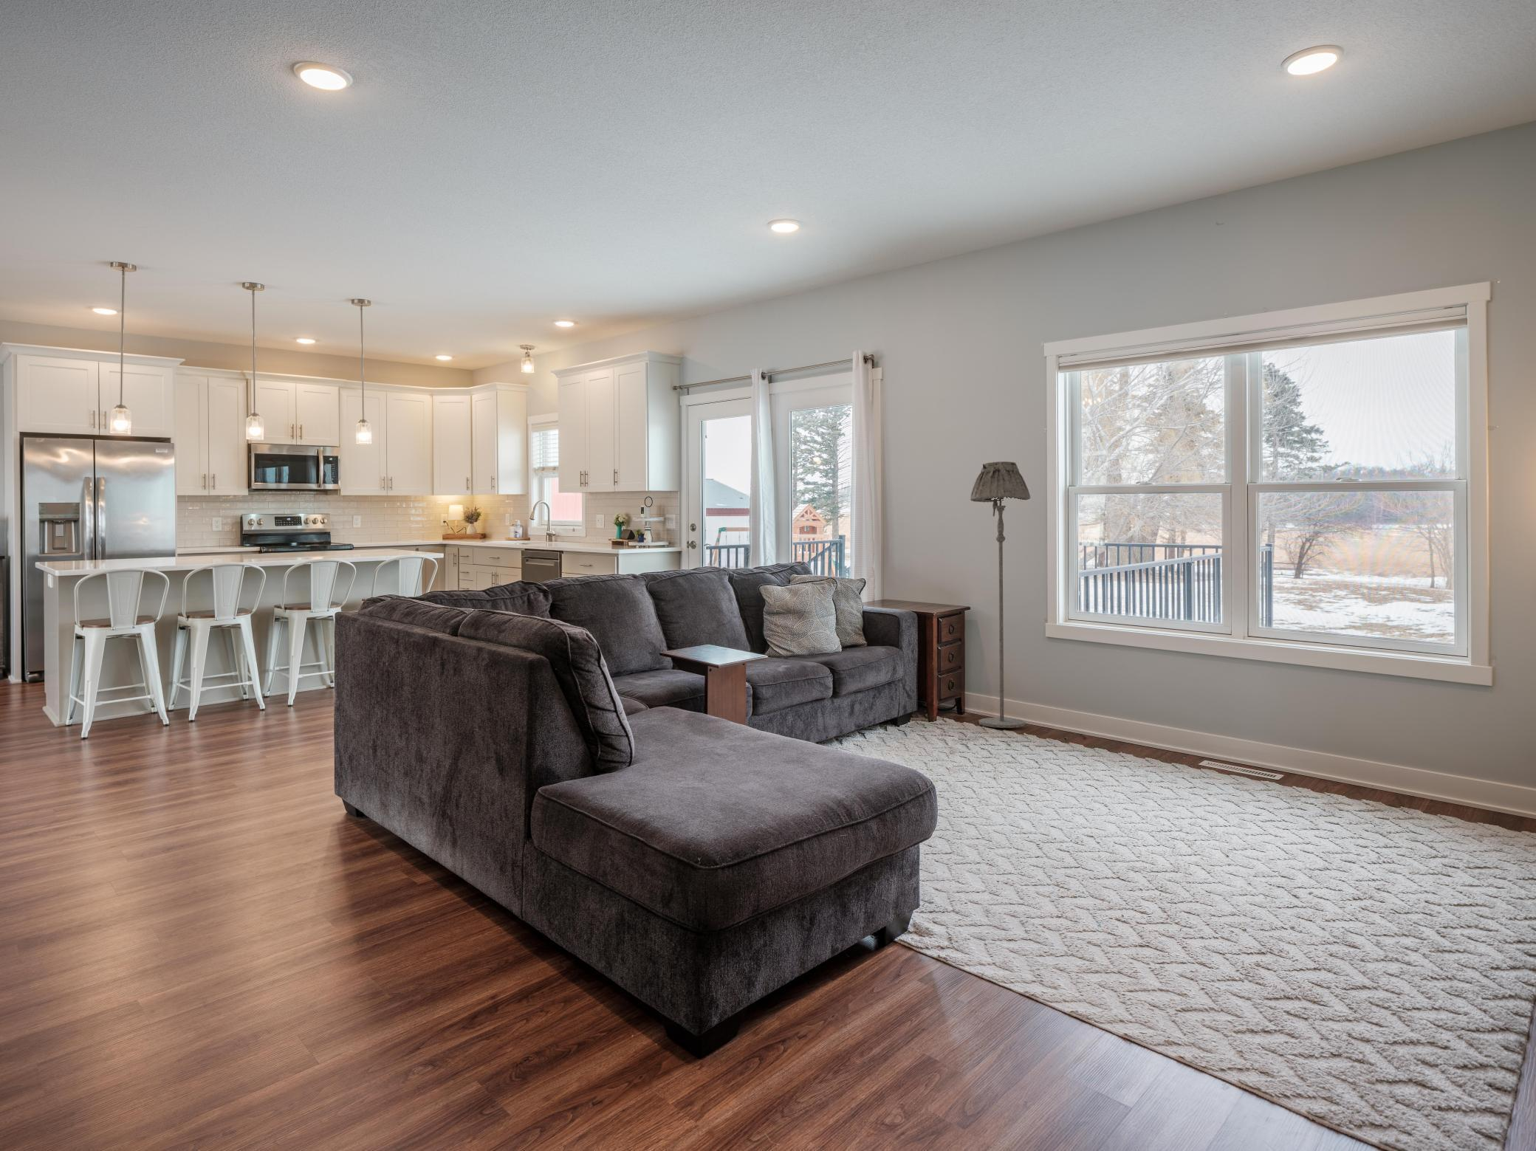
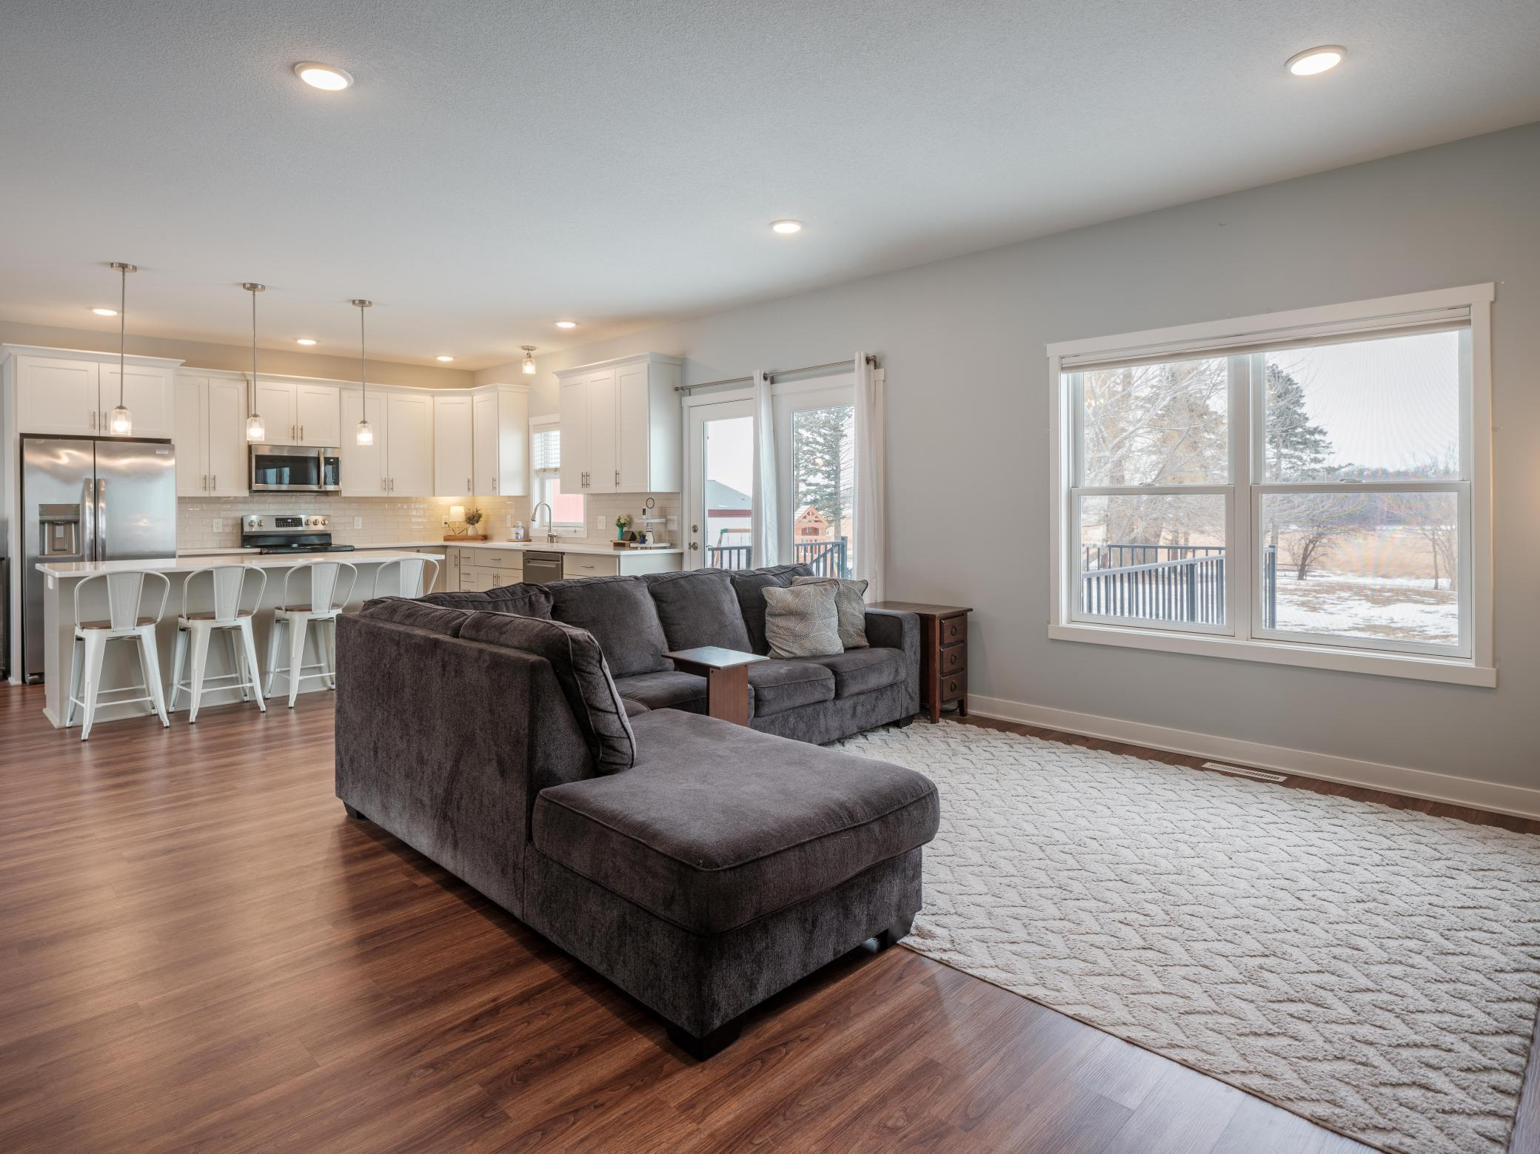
- floor lamp [970,461,1030,729]
